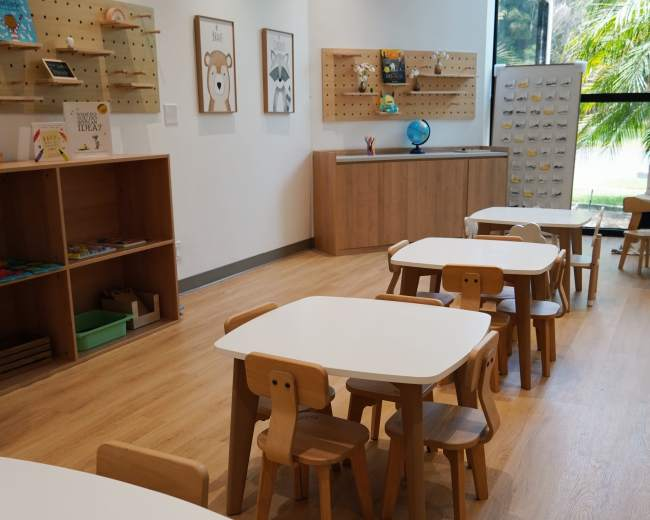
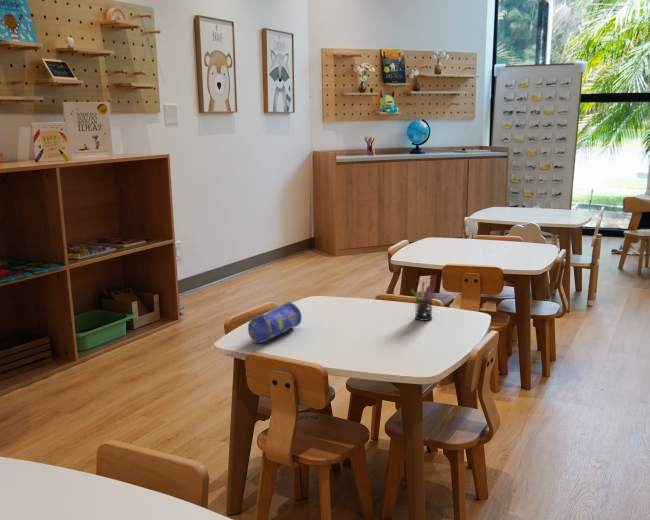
+ pencil case [247,300,303,344]
+ pen holder [410,281,434,322]
